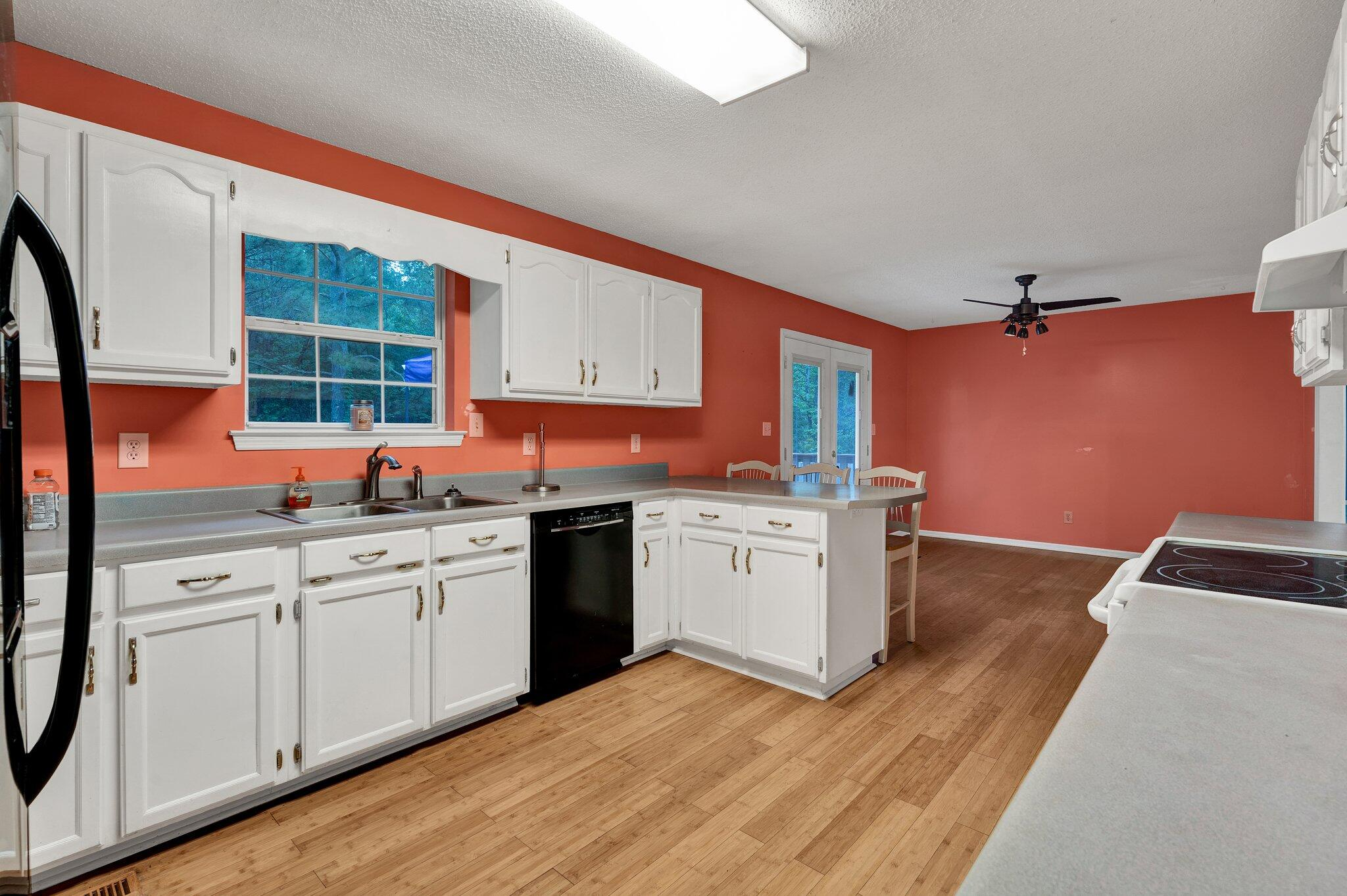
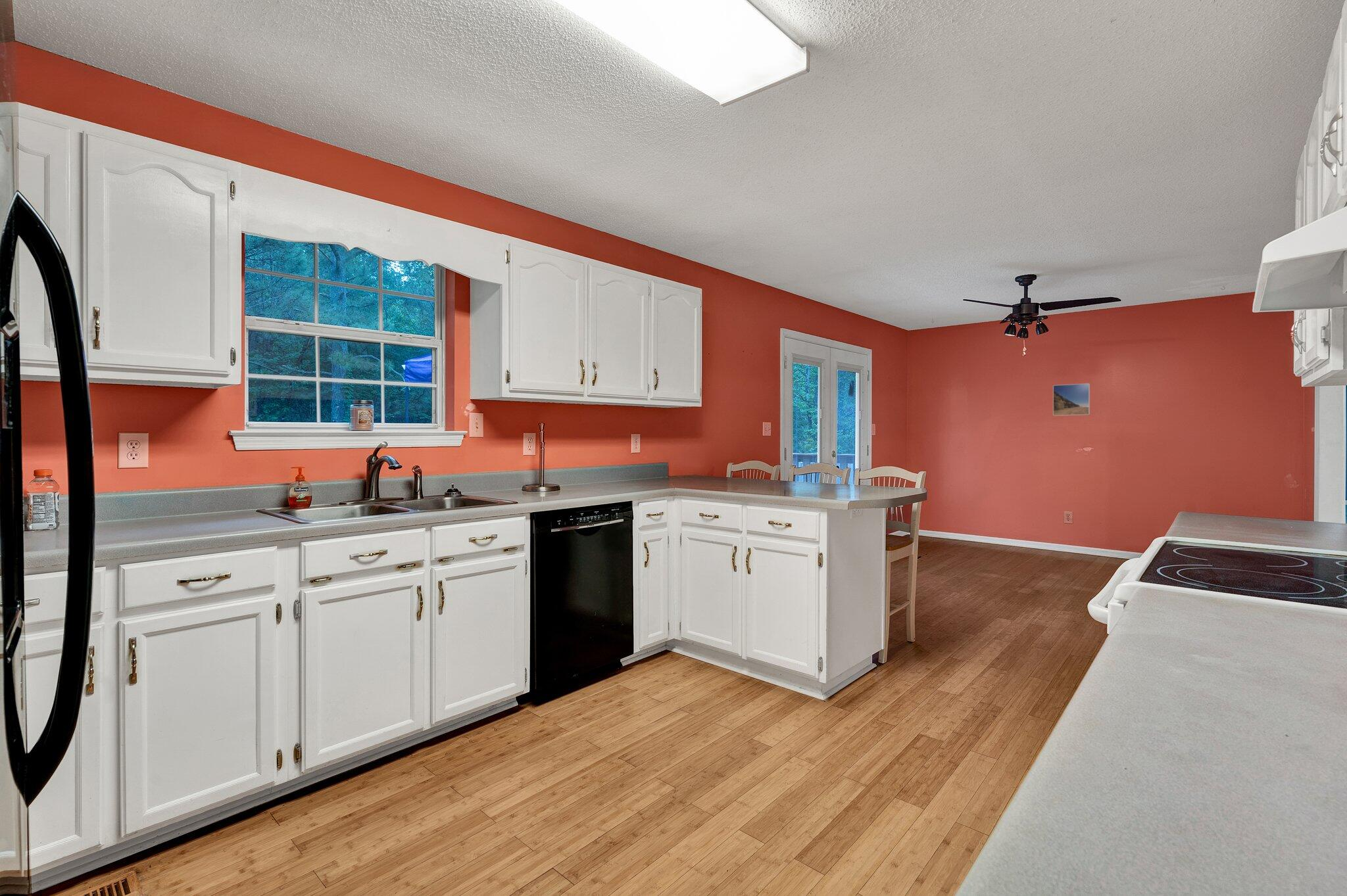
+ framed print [1052,383,1090,416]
